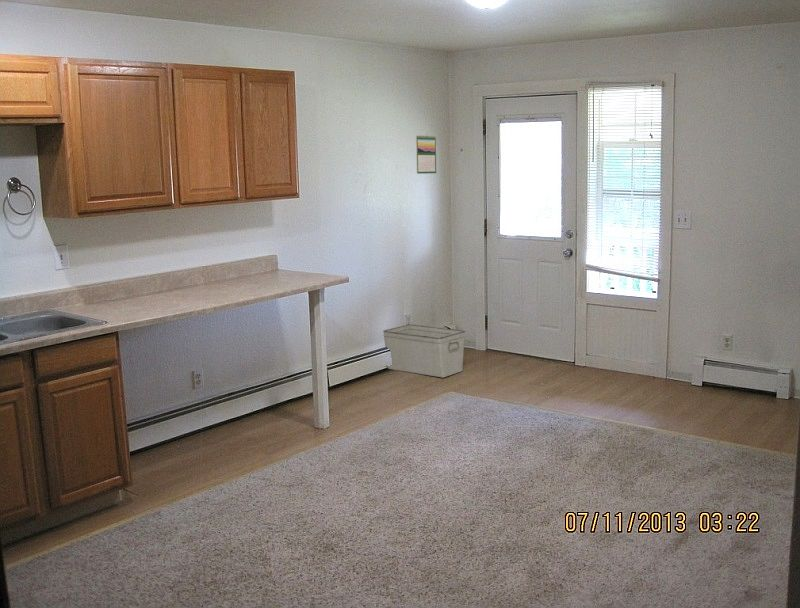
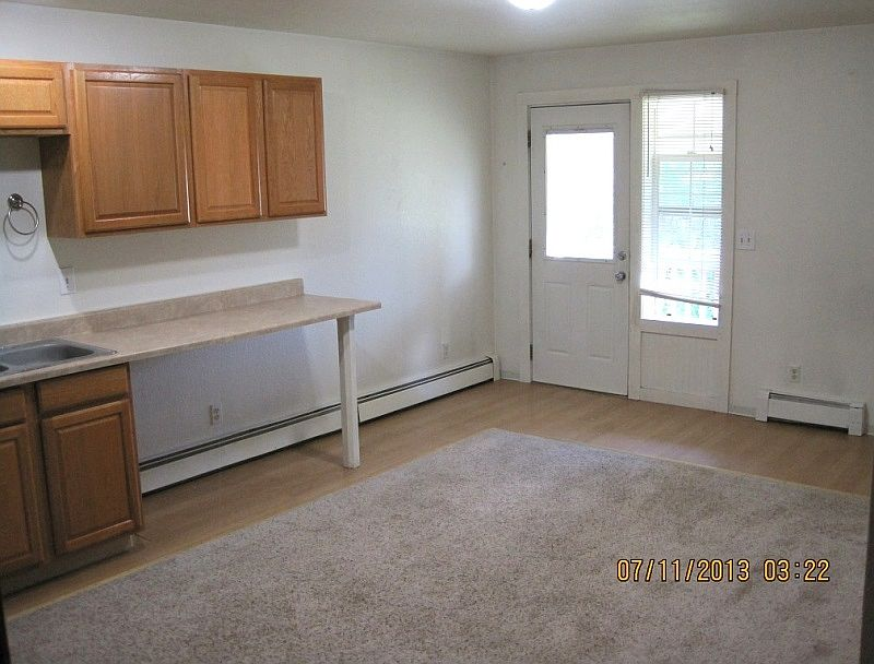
- calendar [415,134,437,175]
- storage bin [382,323,466,378]
